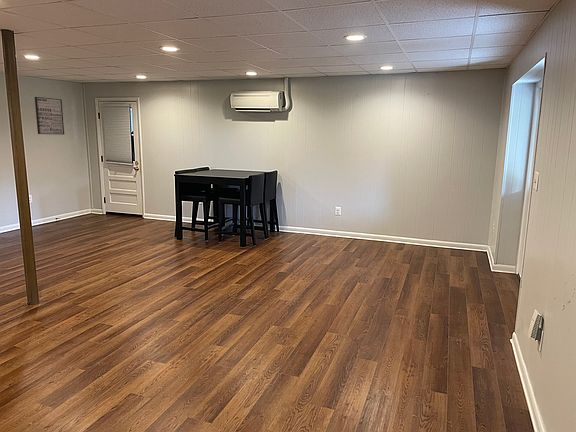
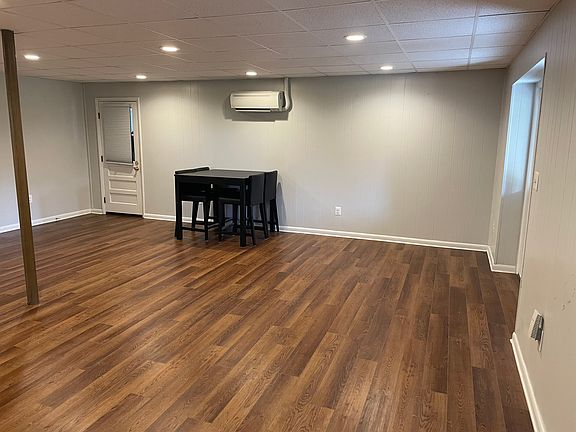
- wall art [34,96,65,136]
